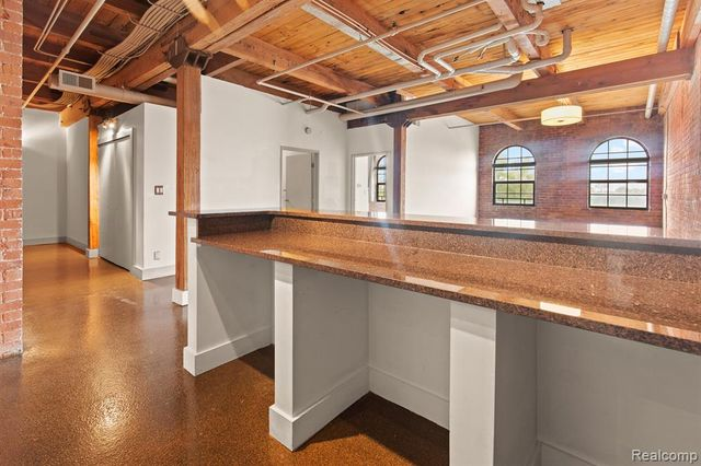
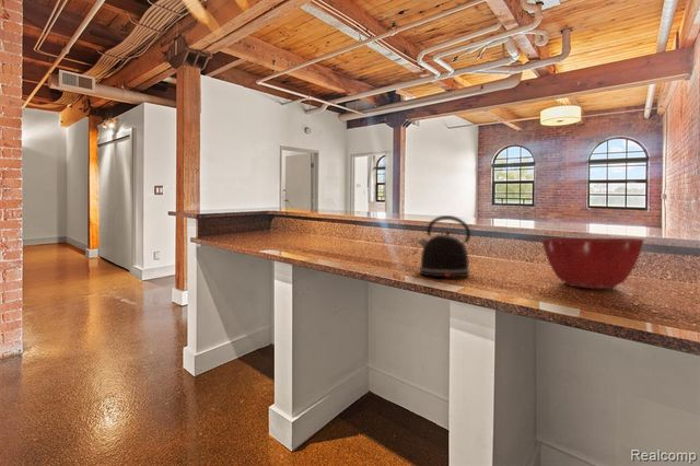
+ mixing bowl [540,237,646,290]
+ kettle [416,214,475,278]
